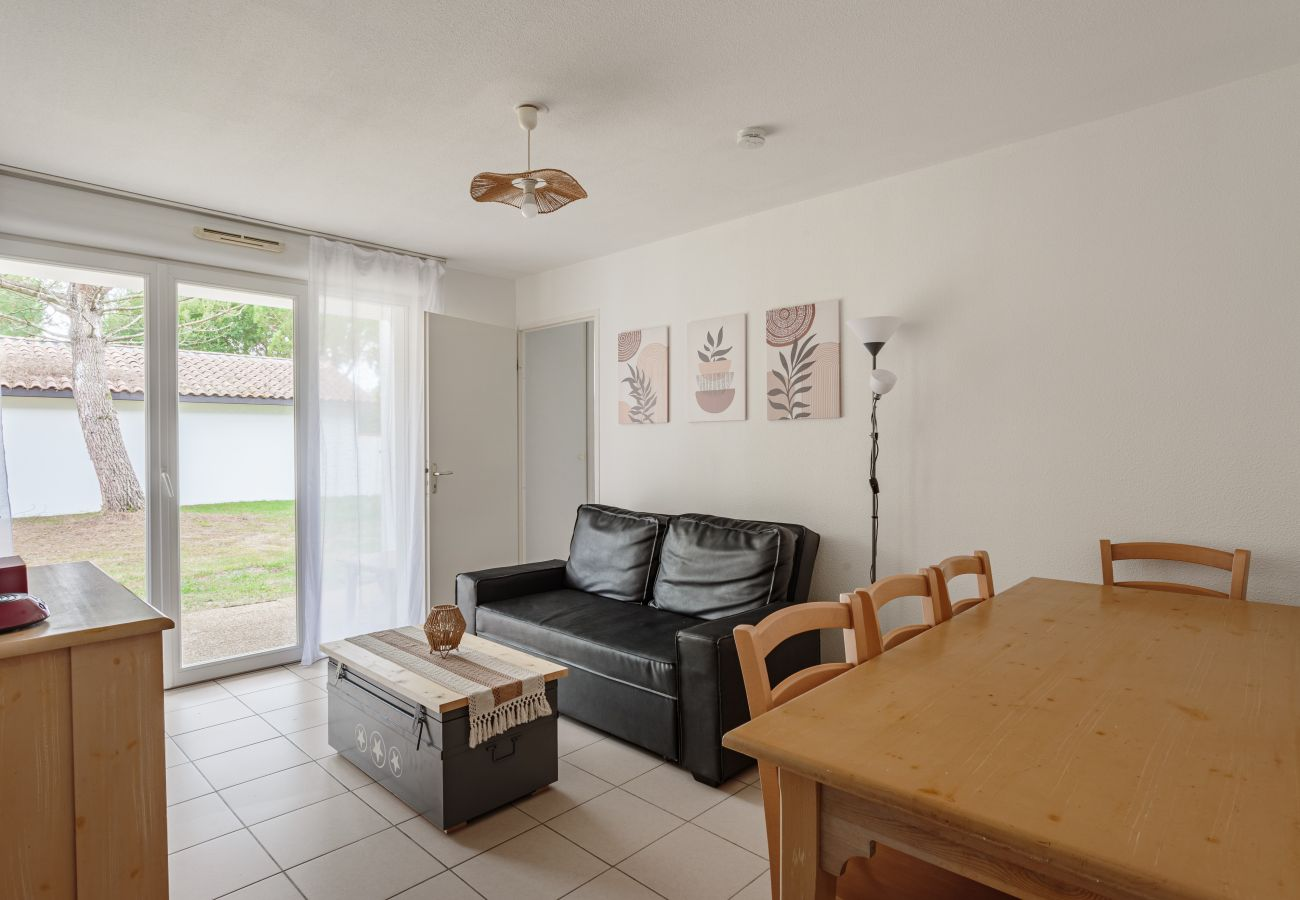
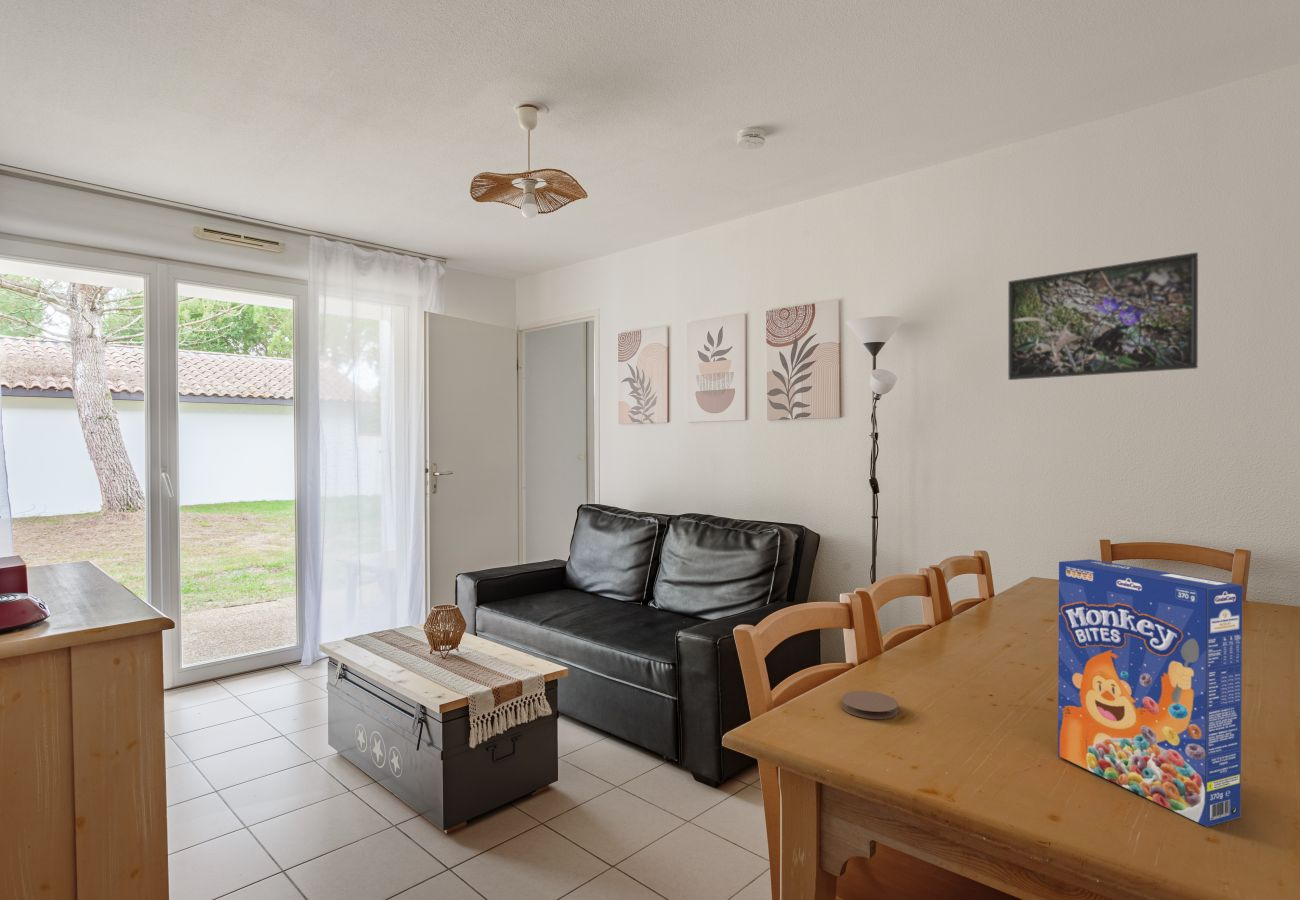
+ coaster [841,690,899,720]
+ cereal box [1057,558,1244,828]
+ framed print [1007,251,1199,381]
